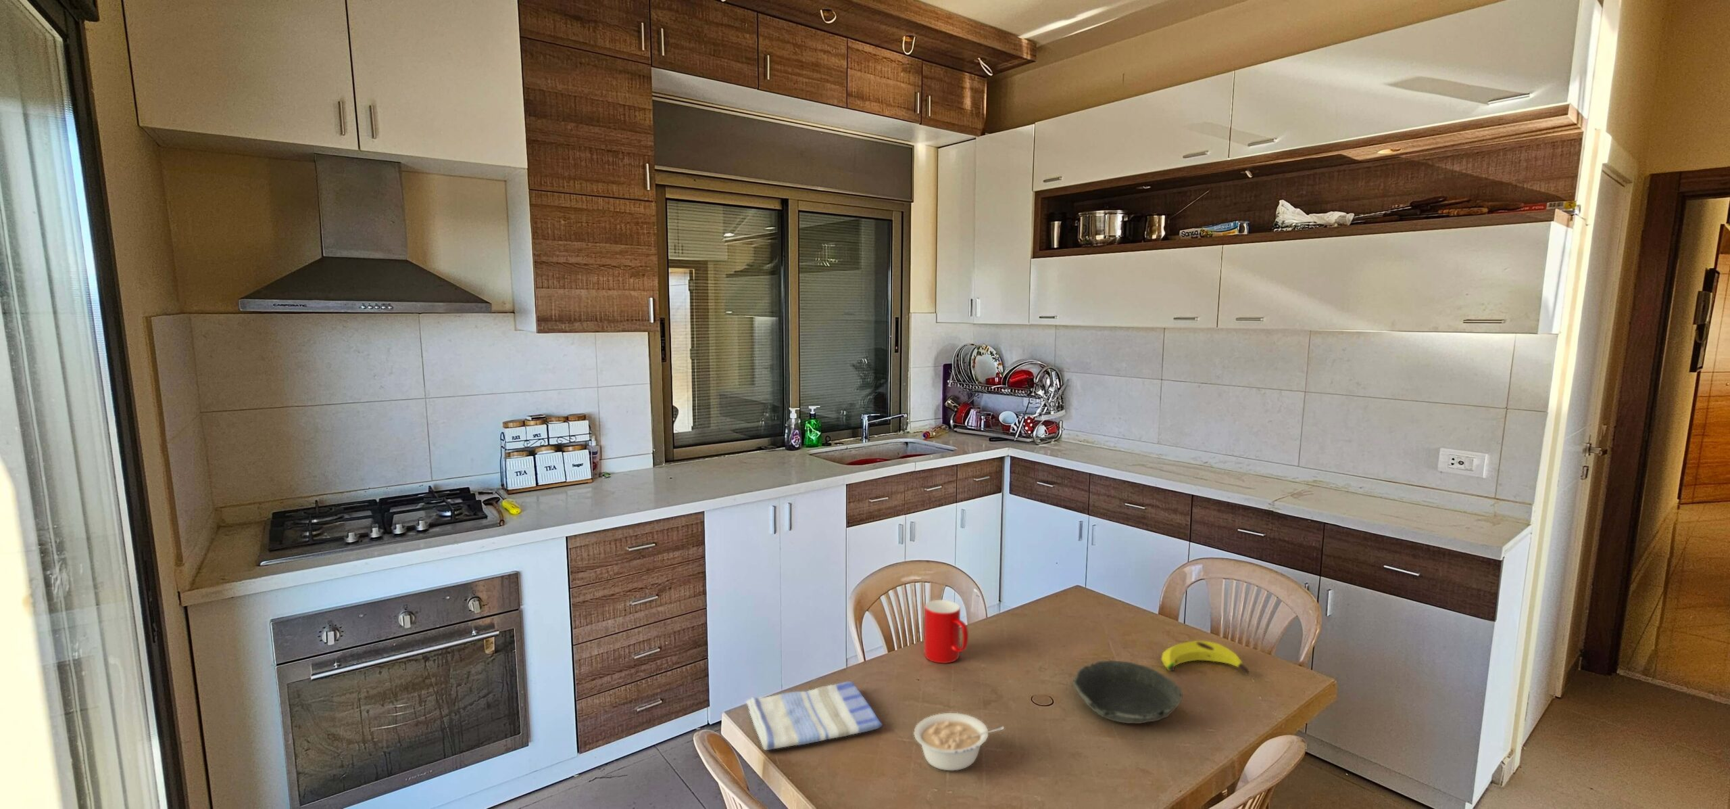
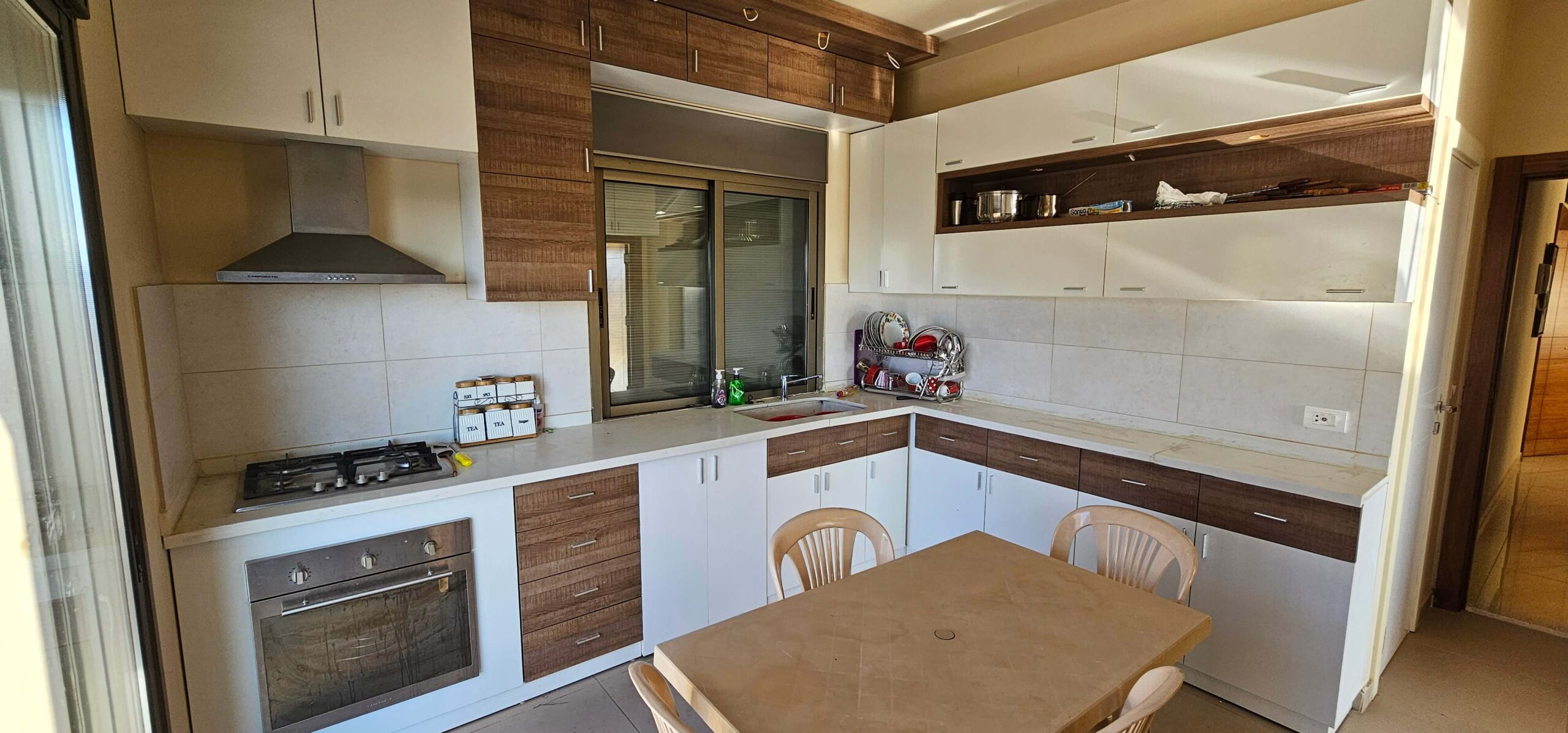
- banana [1161,640,1250,675]
- dish towel [746,681,883,751]
- cup [923,599,969,664]
- bowl [1072,660,1183,724]
- legume [912,712,1005,771]
